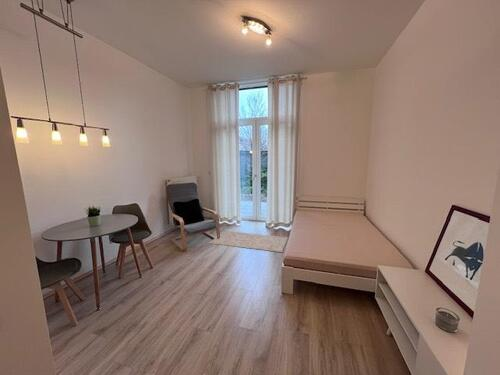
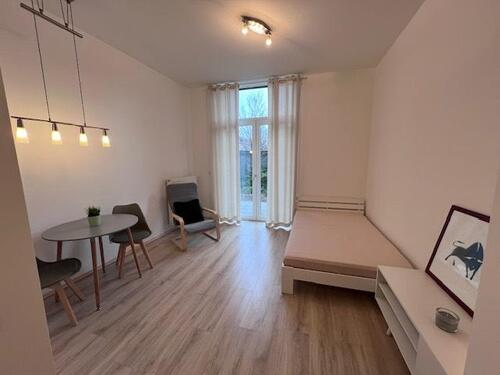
- rug [208,230,289,253]
